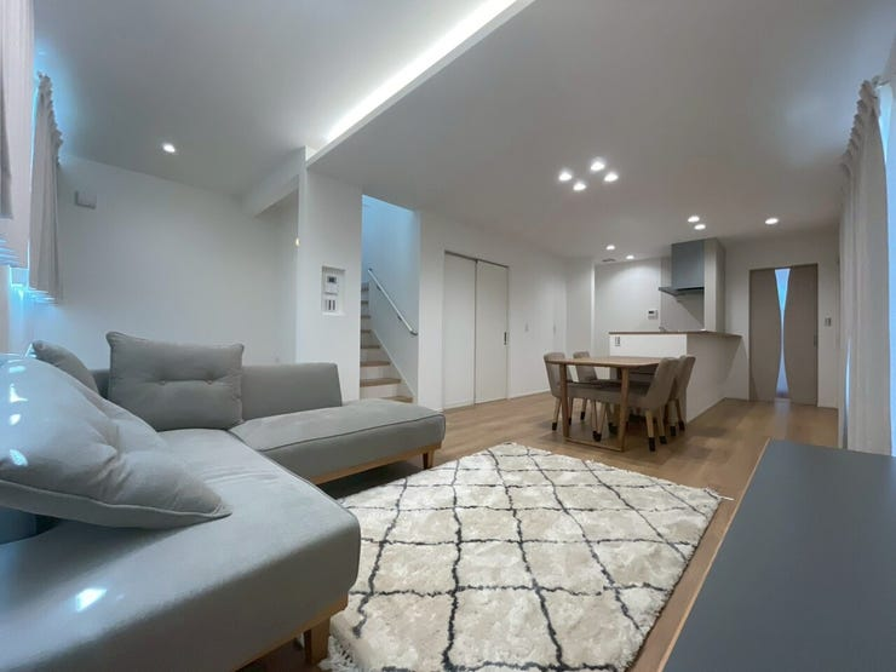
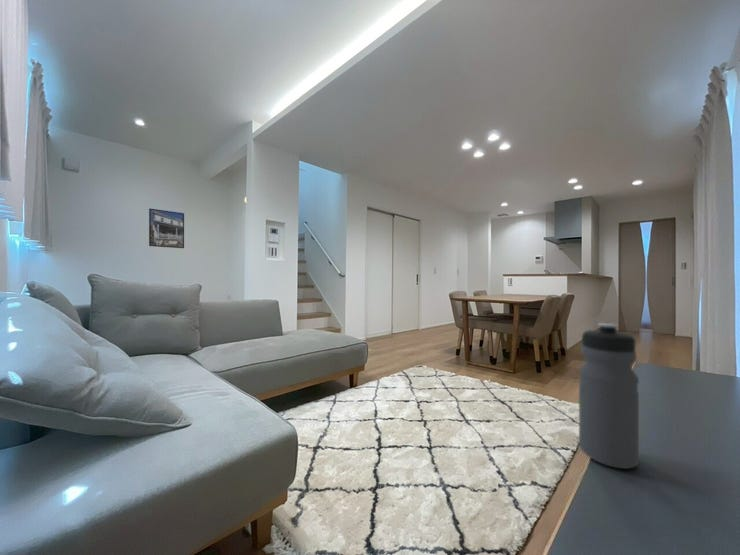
+ water bottle [578,322,640,470]
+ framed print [148,207,185,249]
